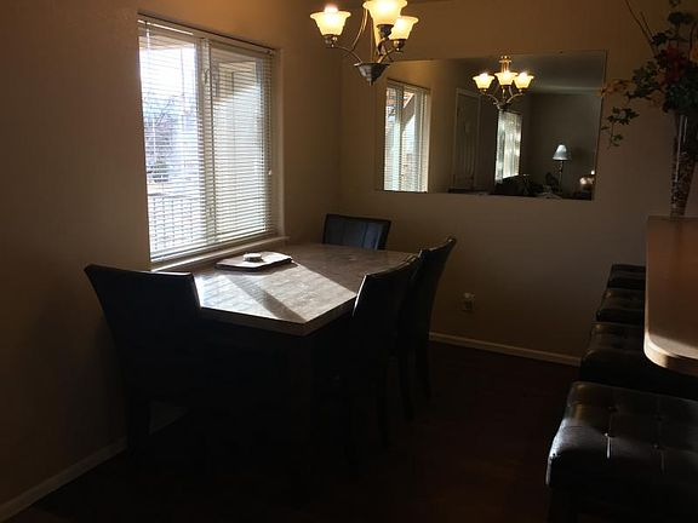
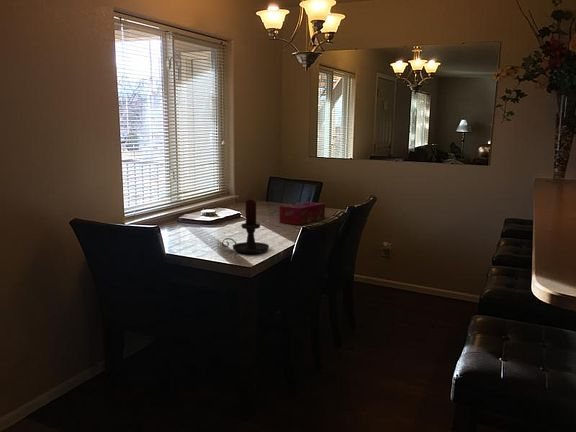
+ candle holder [221,199,270,254]
+ tissue box [278,201,326,226]
